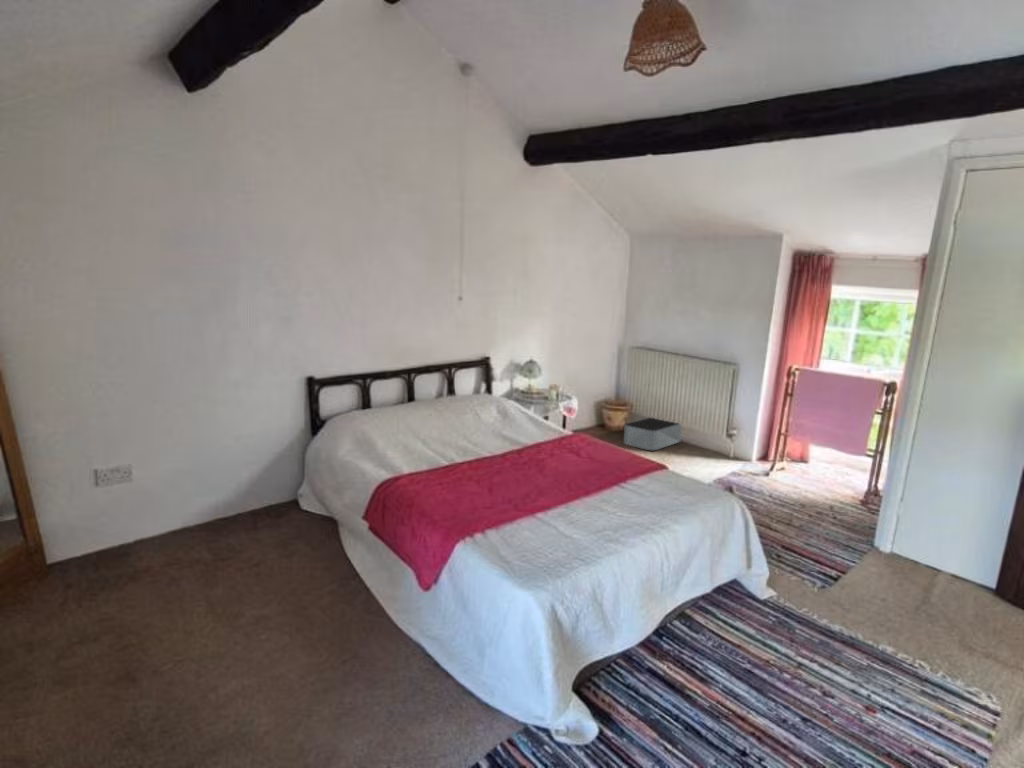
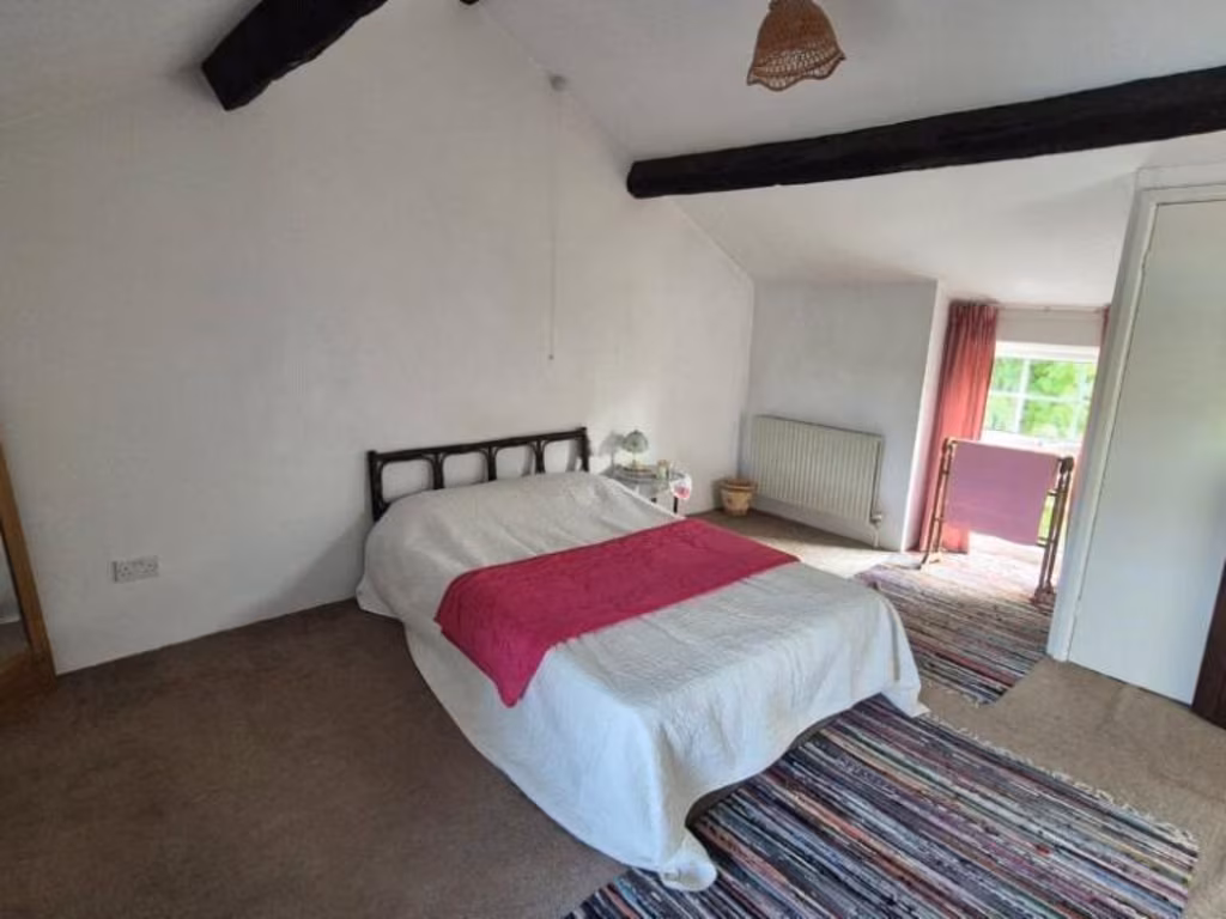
- storage bin [623,416,683,451]
